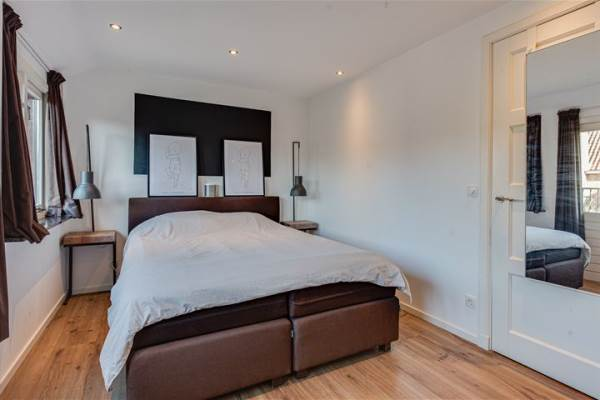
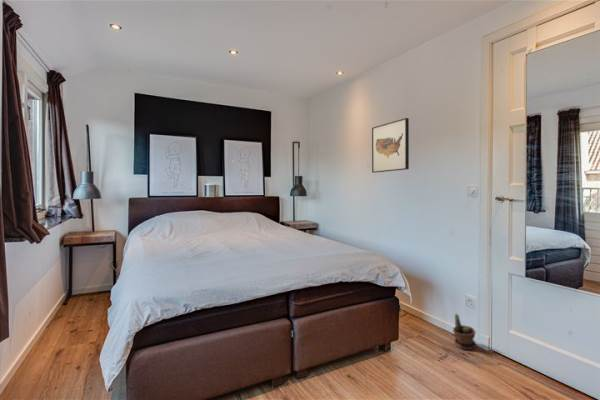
+ potted plant [452,313,477,351]
+ wall art [371,117,410,174]
